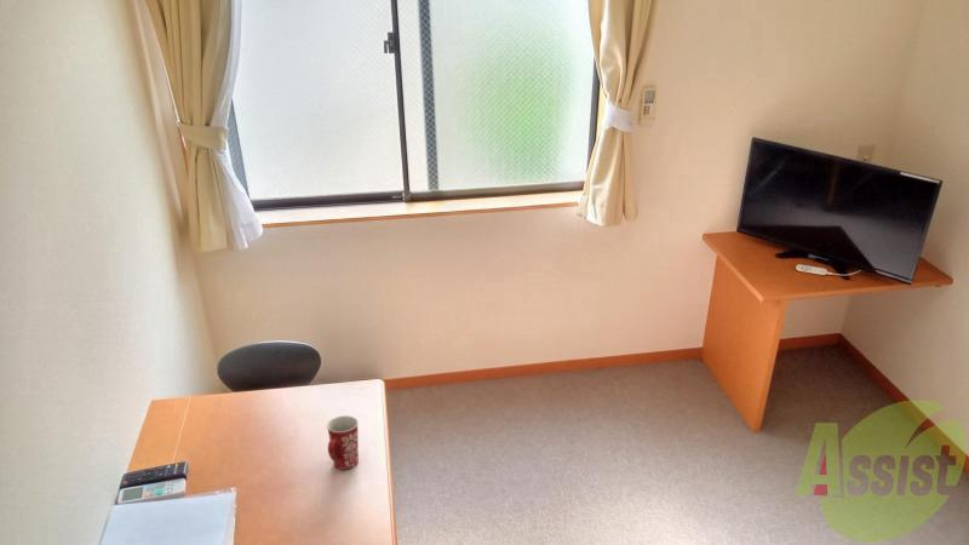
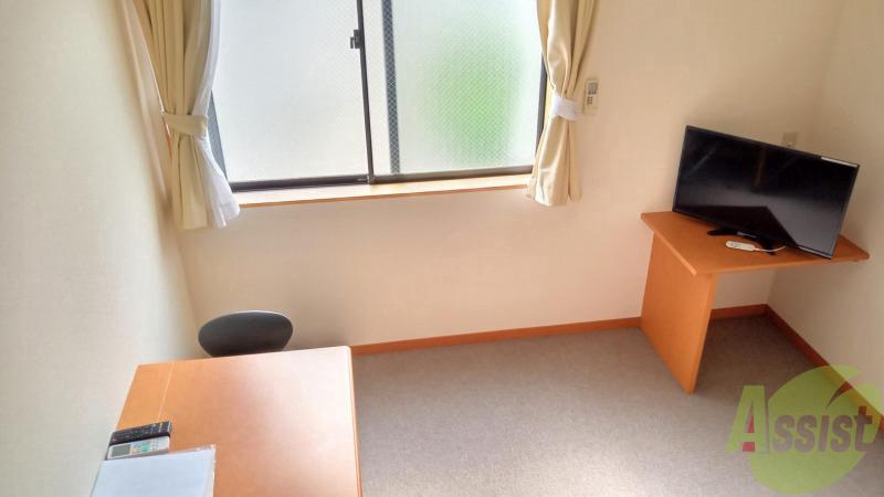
- mug [326,414,360,471]
